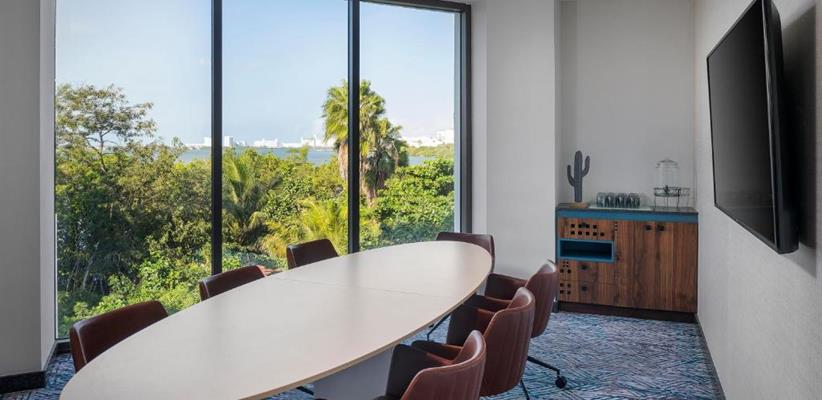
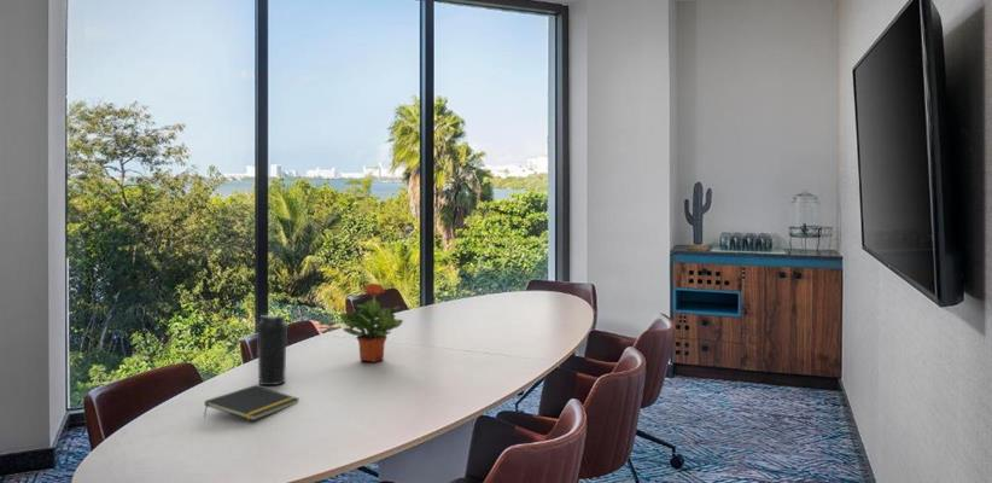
+ notepad [203,384,300,421]
+ water bottle [255,314,288,386]
+ potted plant [339,283,404,363]
